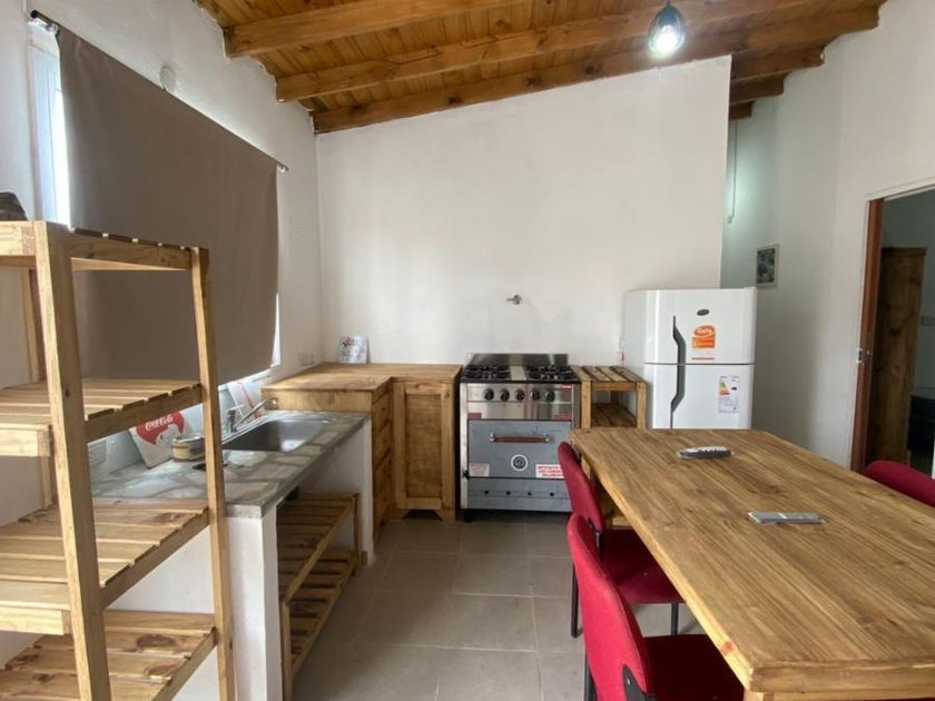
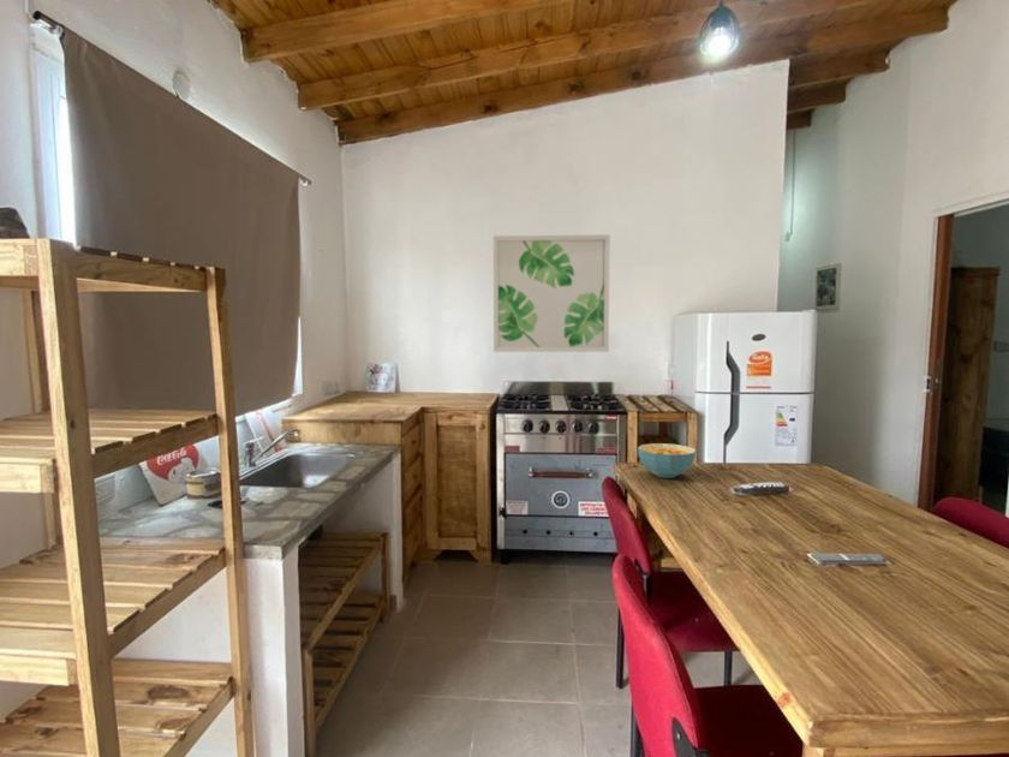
+ wall art [492,233,611,353]
+ cereal bowl [637,442,698,479]
